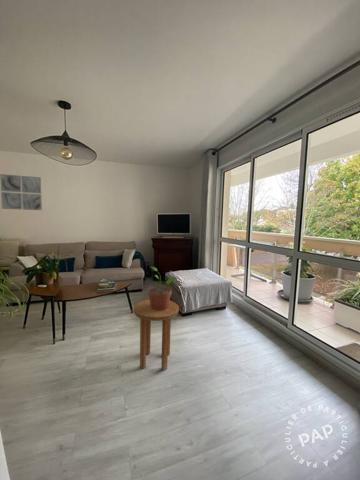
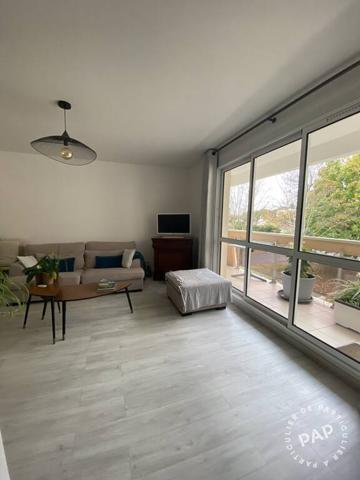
- wall art [0,173,43,211]
- side table [133,299,180,371]
- potted plant [147,266,177,311]
